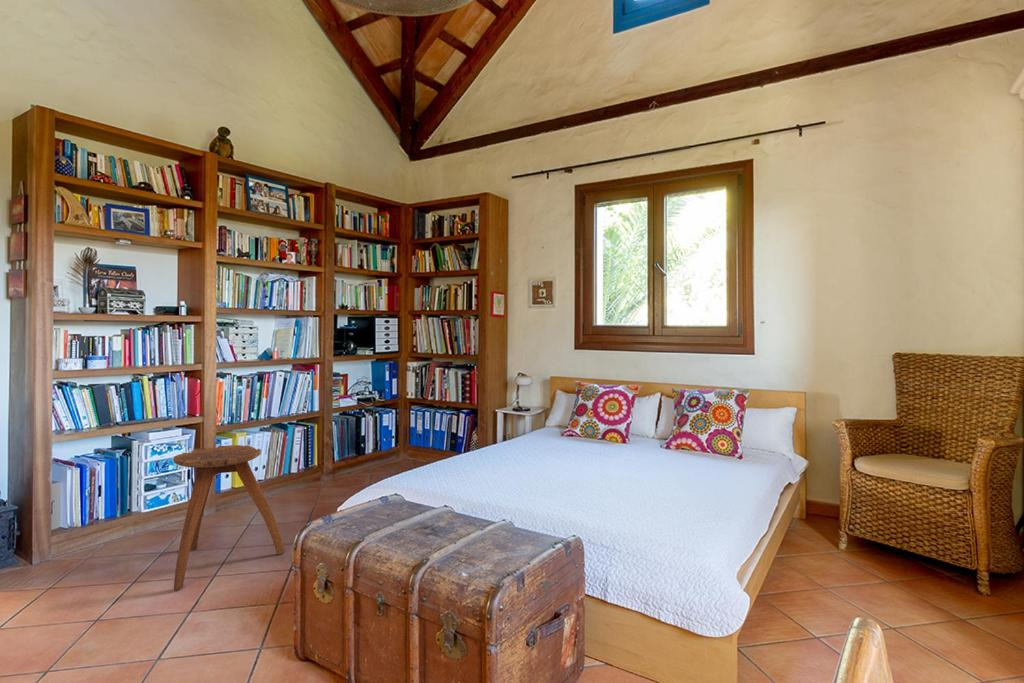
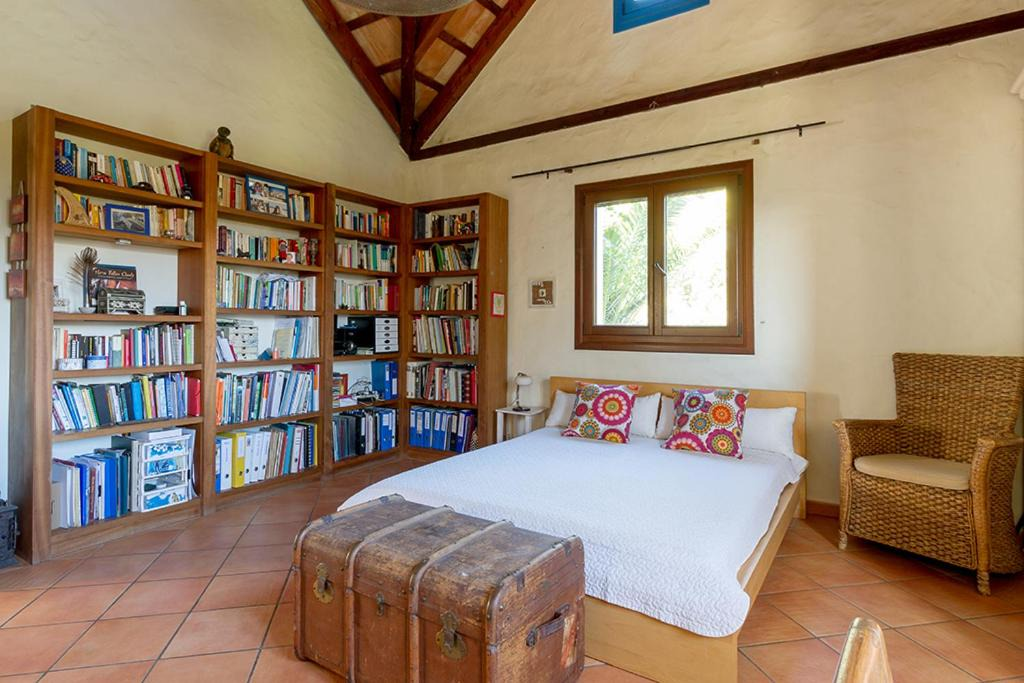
- stool [172,444,285,591]
